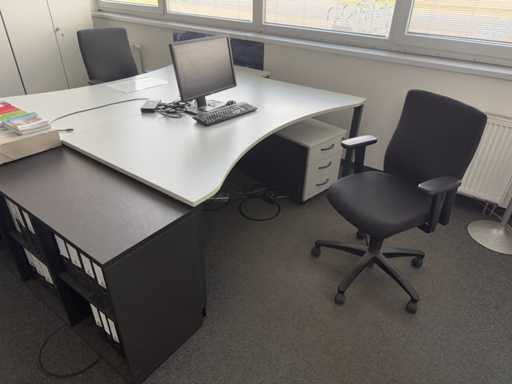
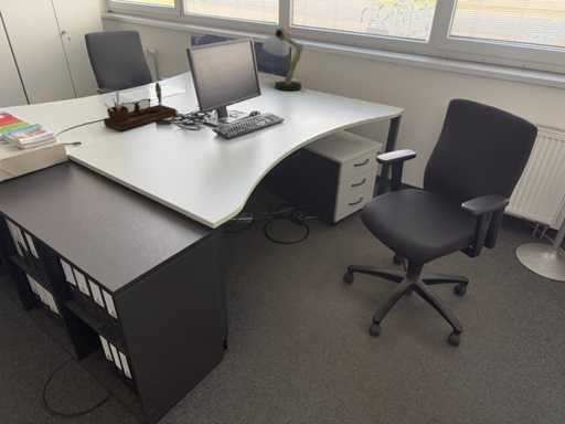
+ desk lamp [262,25,306,93]
+ desk organizer [103,81,178,132]
